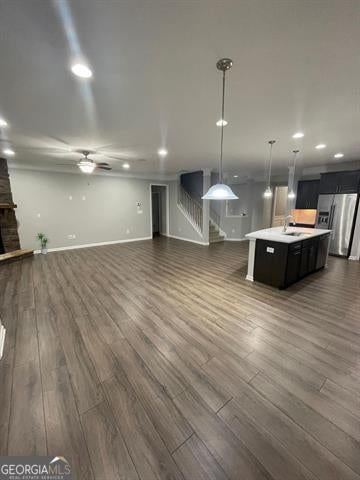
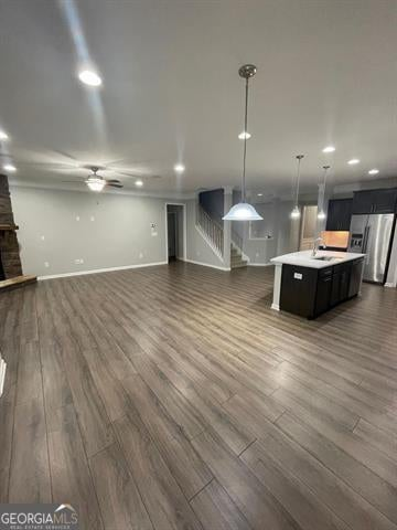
- potted plant [33,231,50,255]
